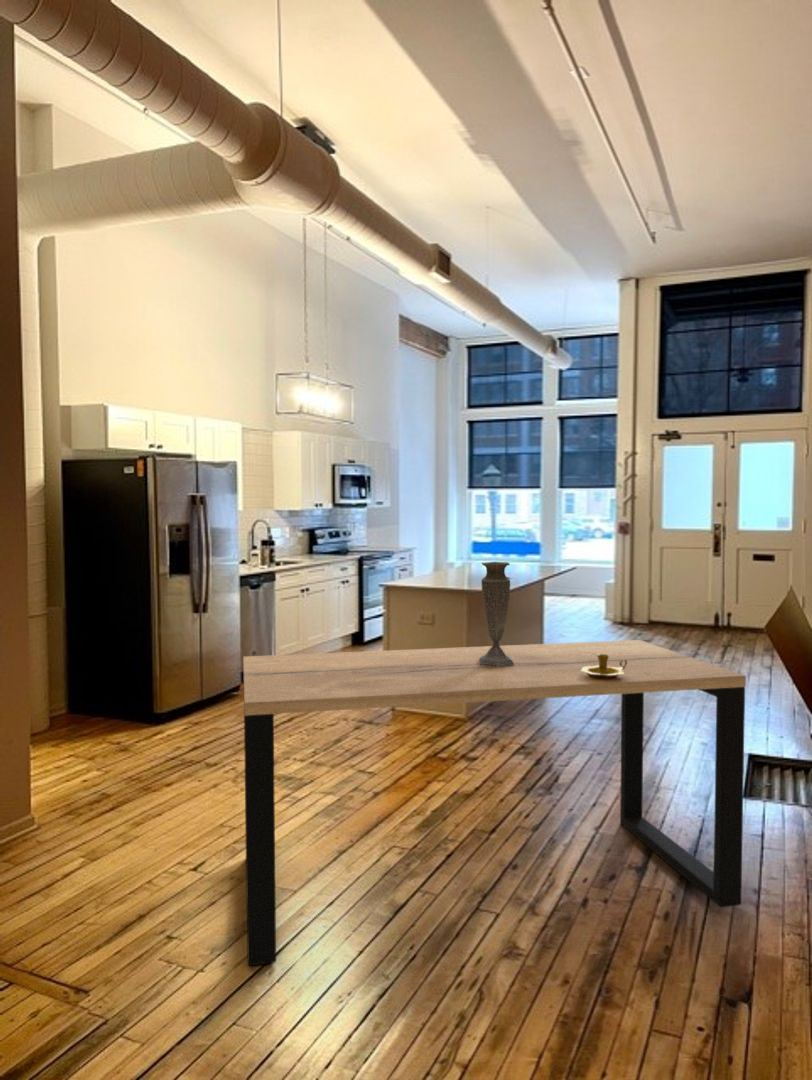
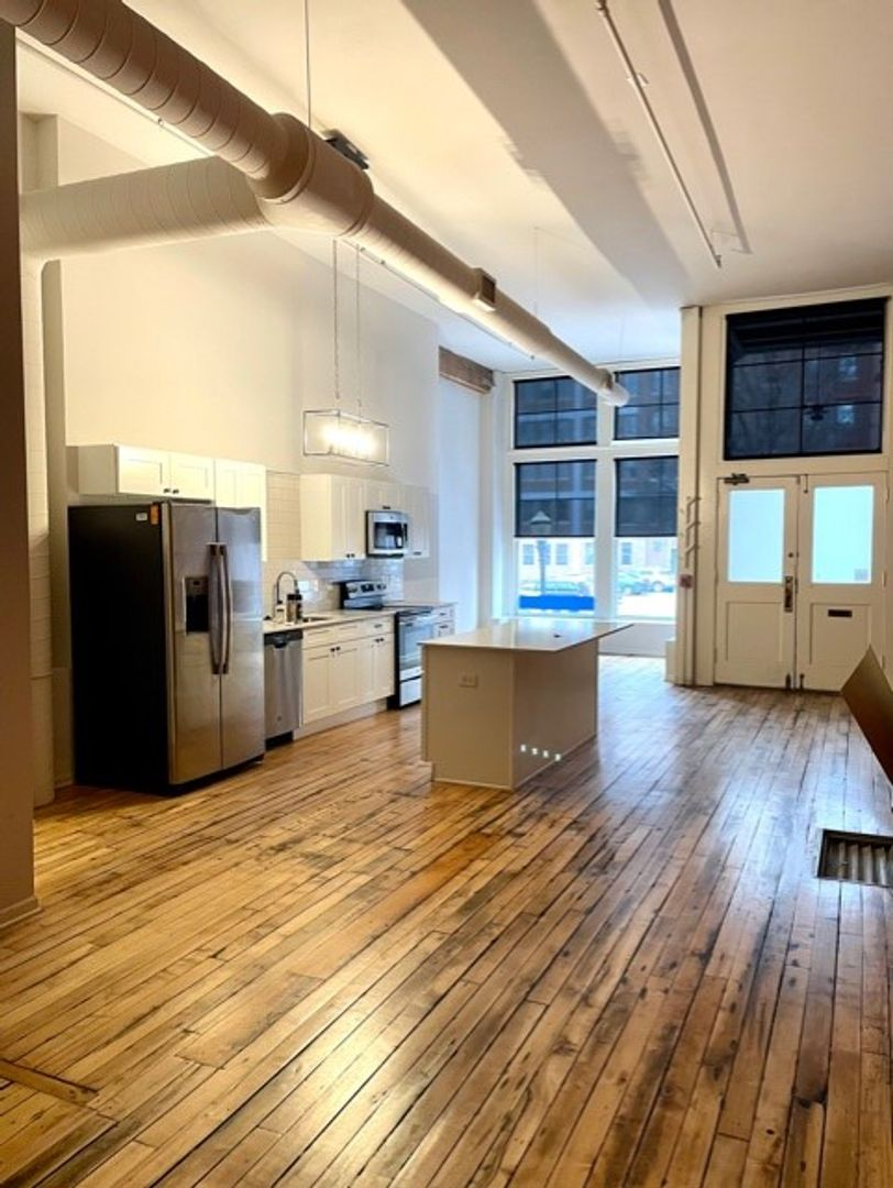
- dining table [242,639,747,966]
- candlestick [581,654,627,680]
- vase [478,561,514,667]
